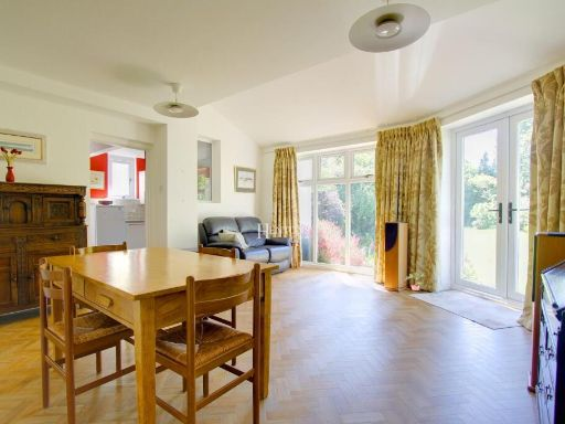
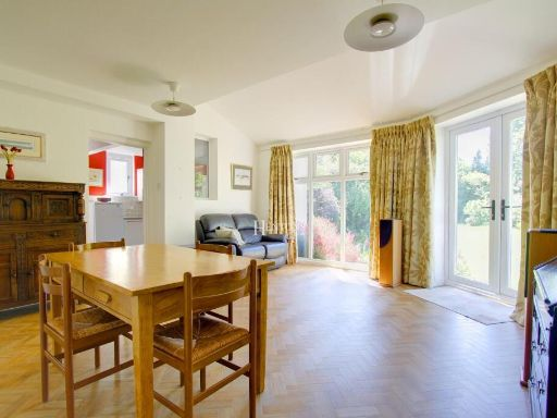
- potted plant [404,272,426,292]
